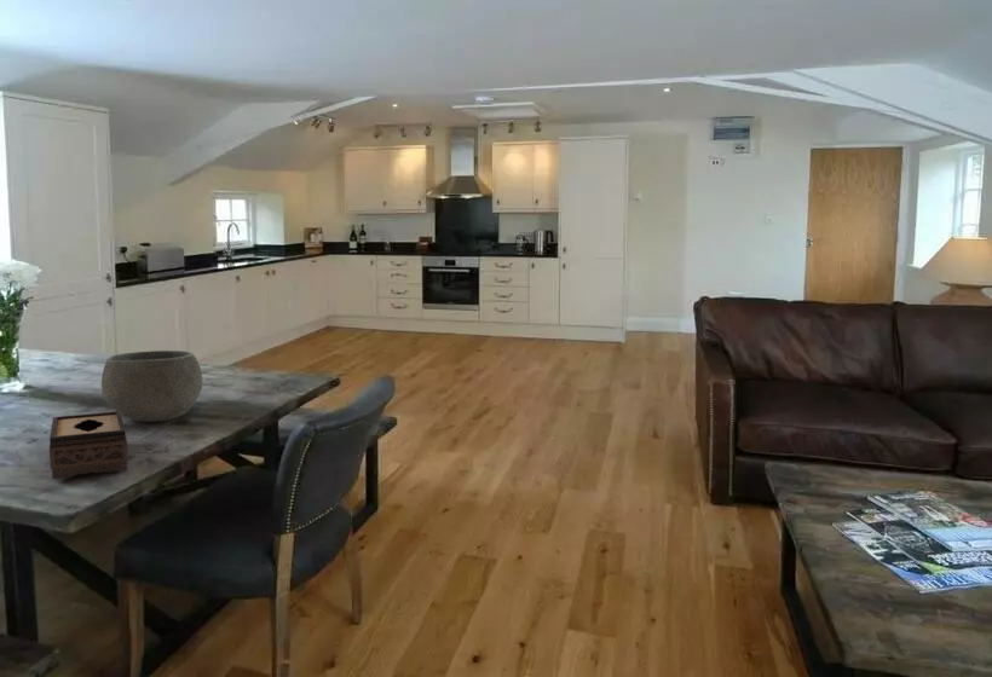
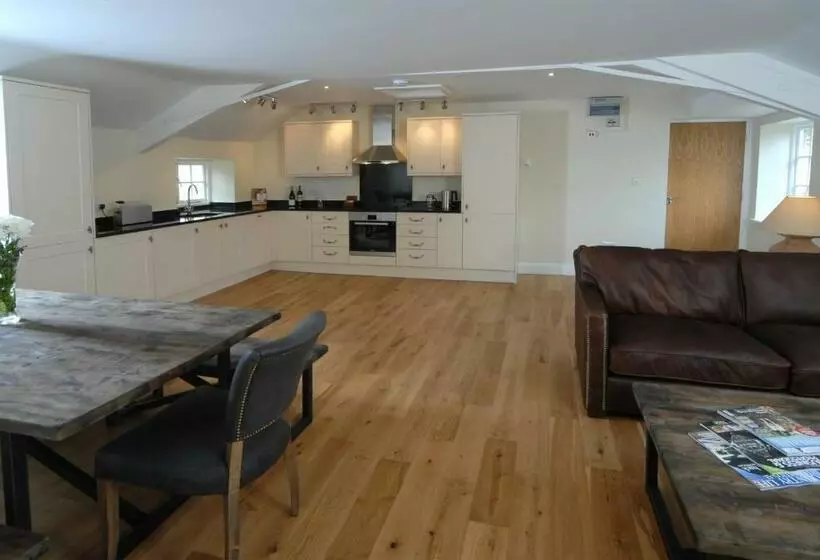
- bowl [100,349,203,423]
- tissue box [48,411,129,480]
